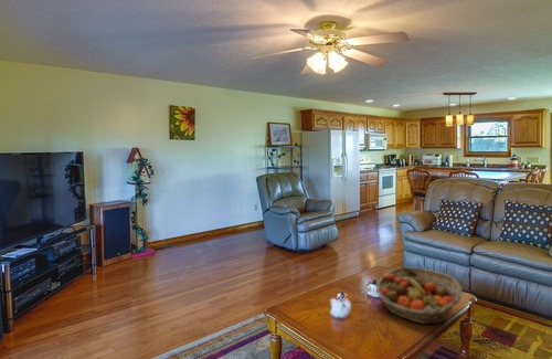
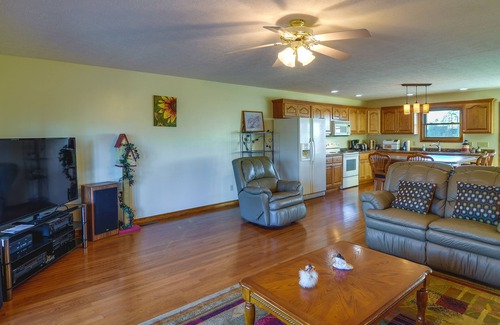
- fruit basket [374,266,464,325]
